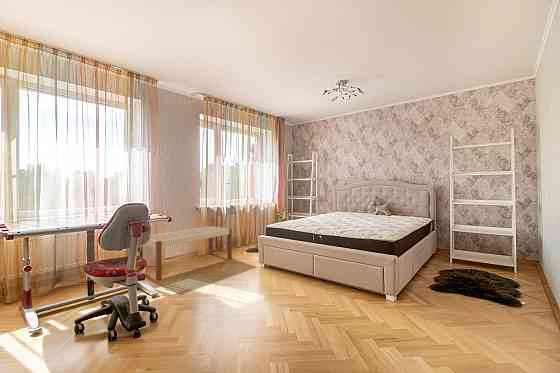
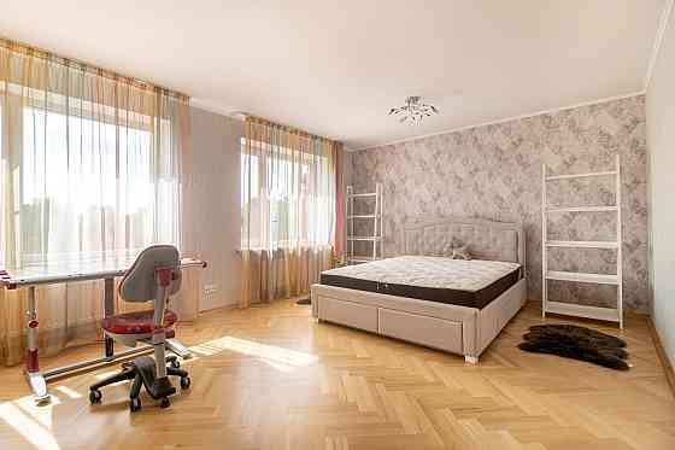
- bench [140,225,233,281]
